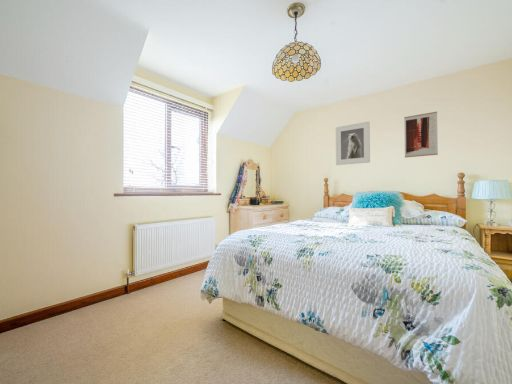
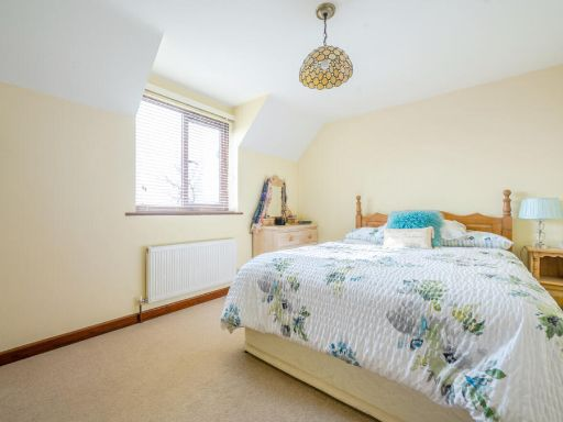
- wall art [403,111,439,159]
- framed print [335,120,371,166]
